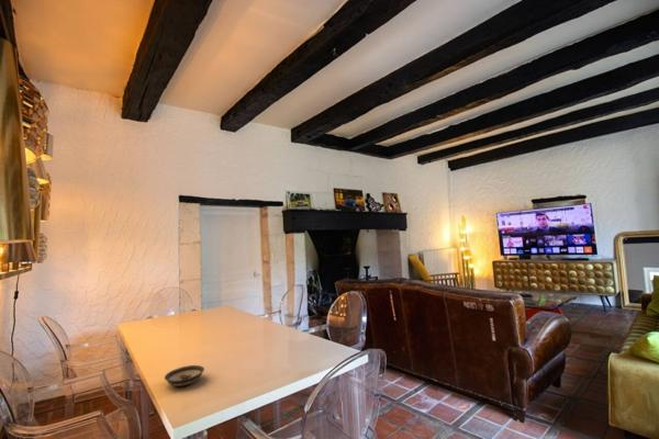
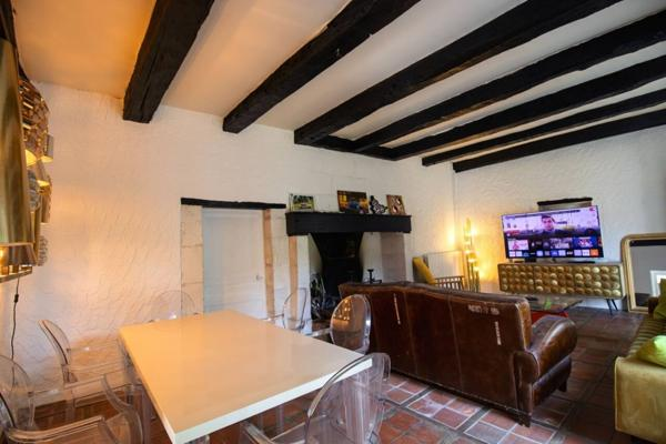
- saucer [164,364,205,387]
